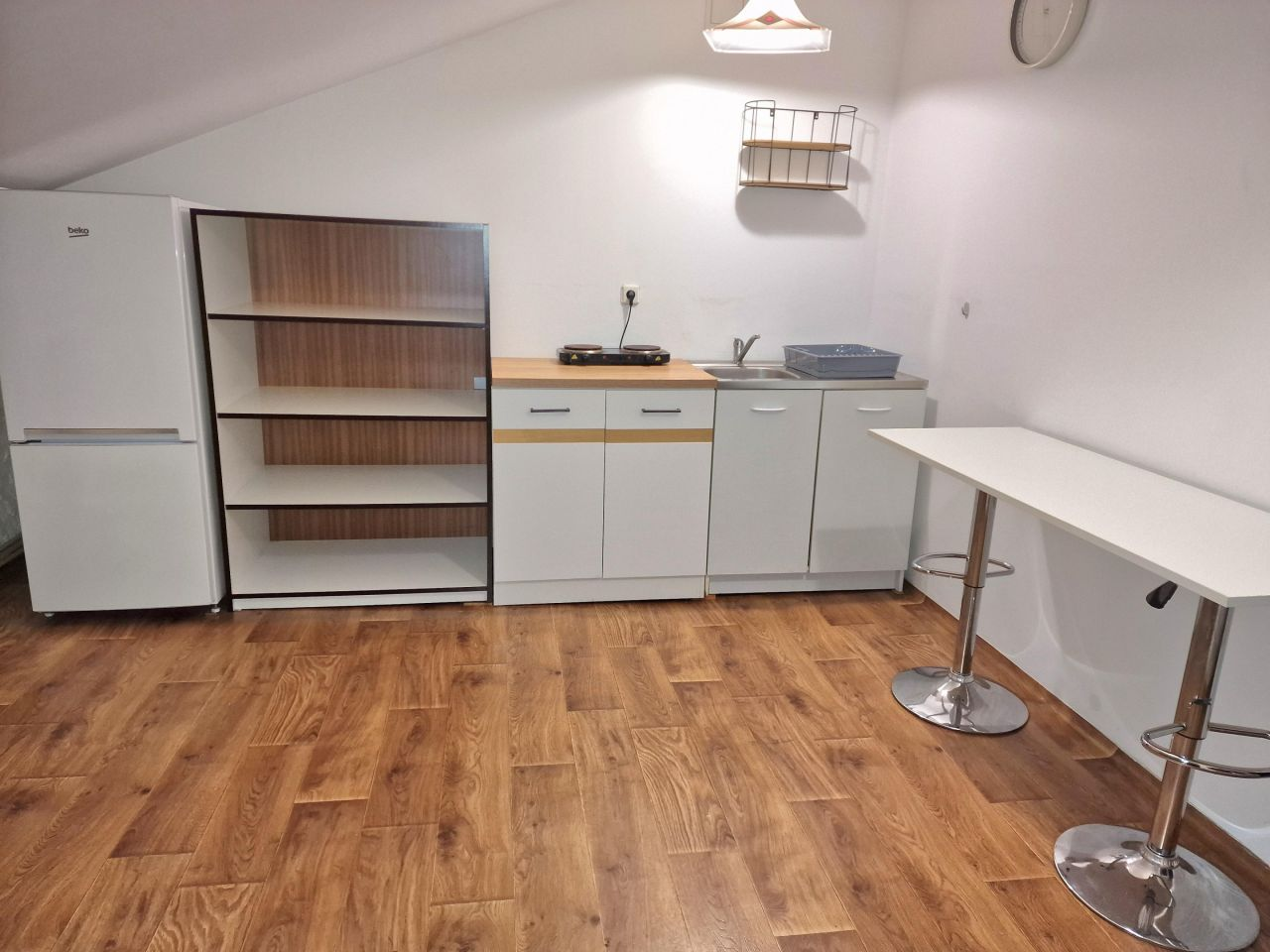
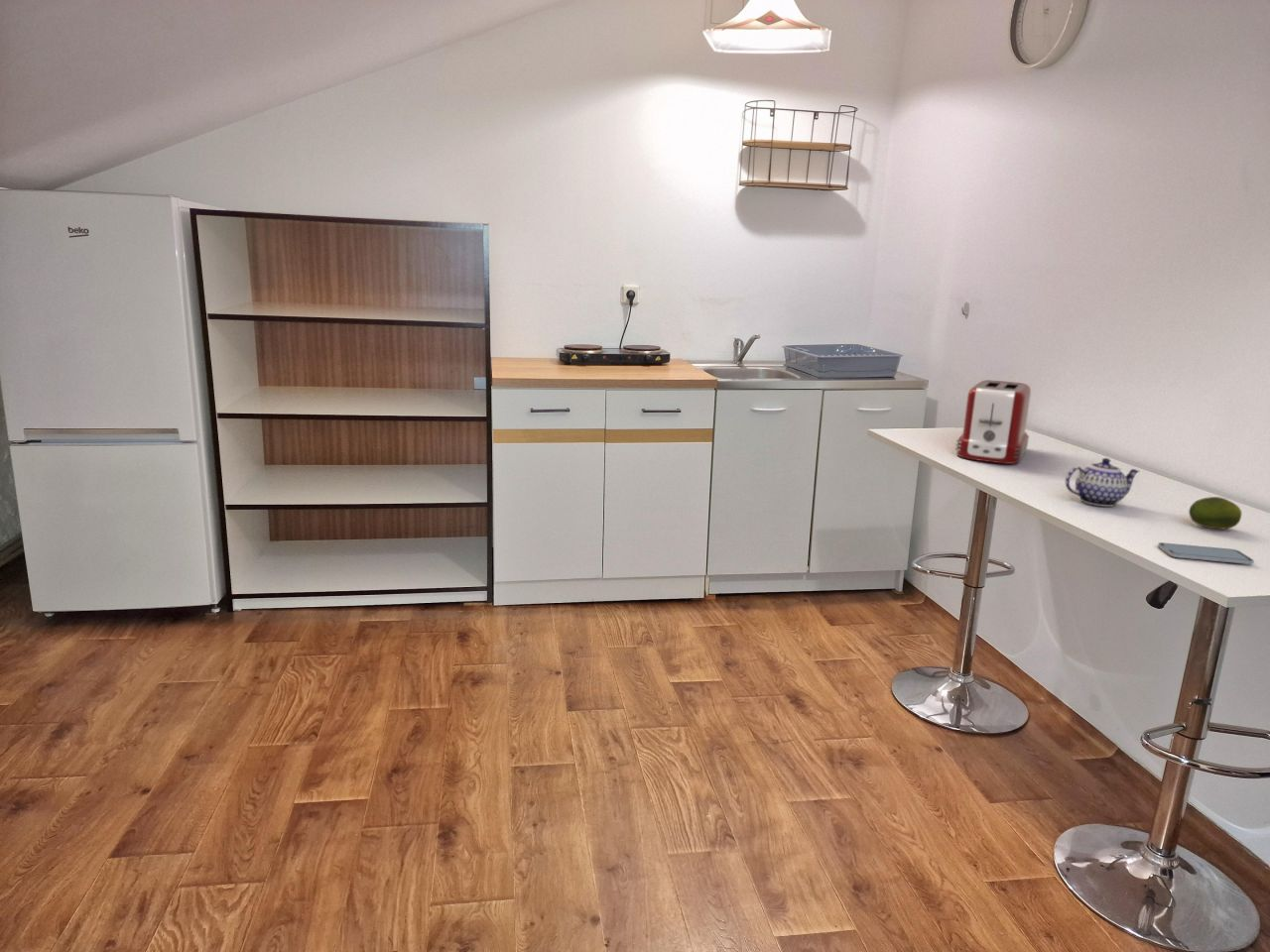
+ smartphone [1157,541,1255,565]
+ toaster [954,380,1032,464]
+ teapot [1065,457,1140,508]
+ fruit [1188,496,1242,530]
